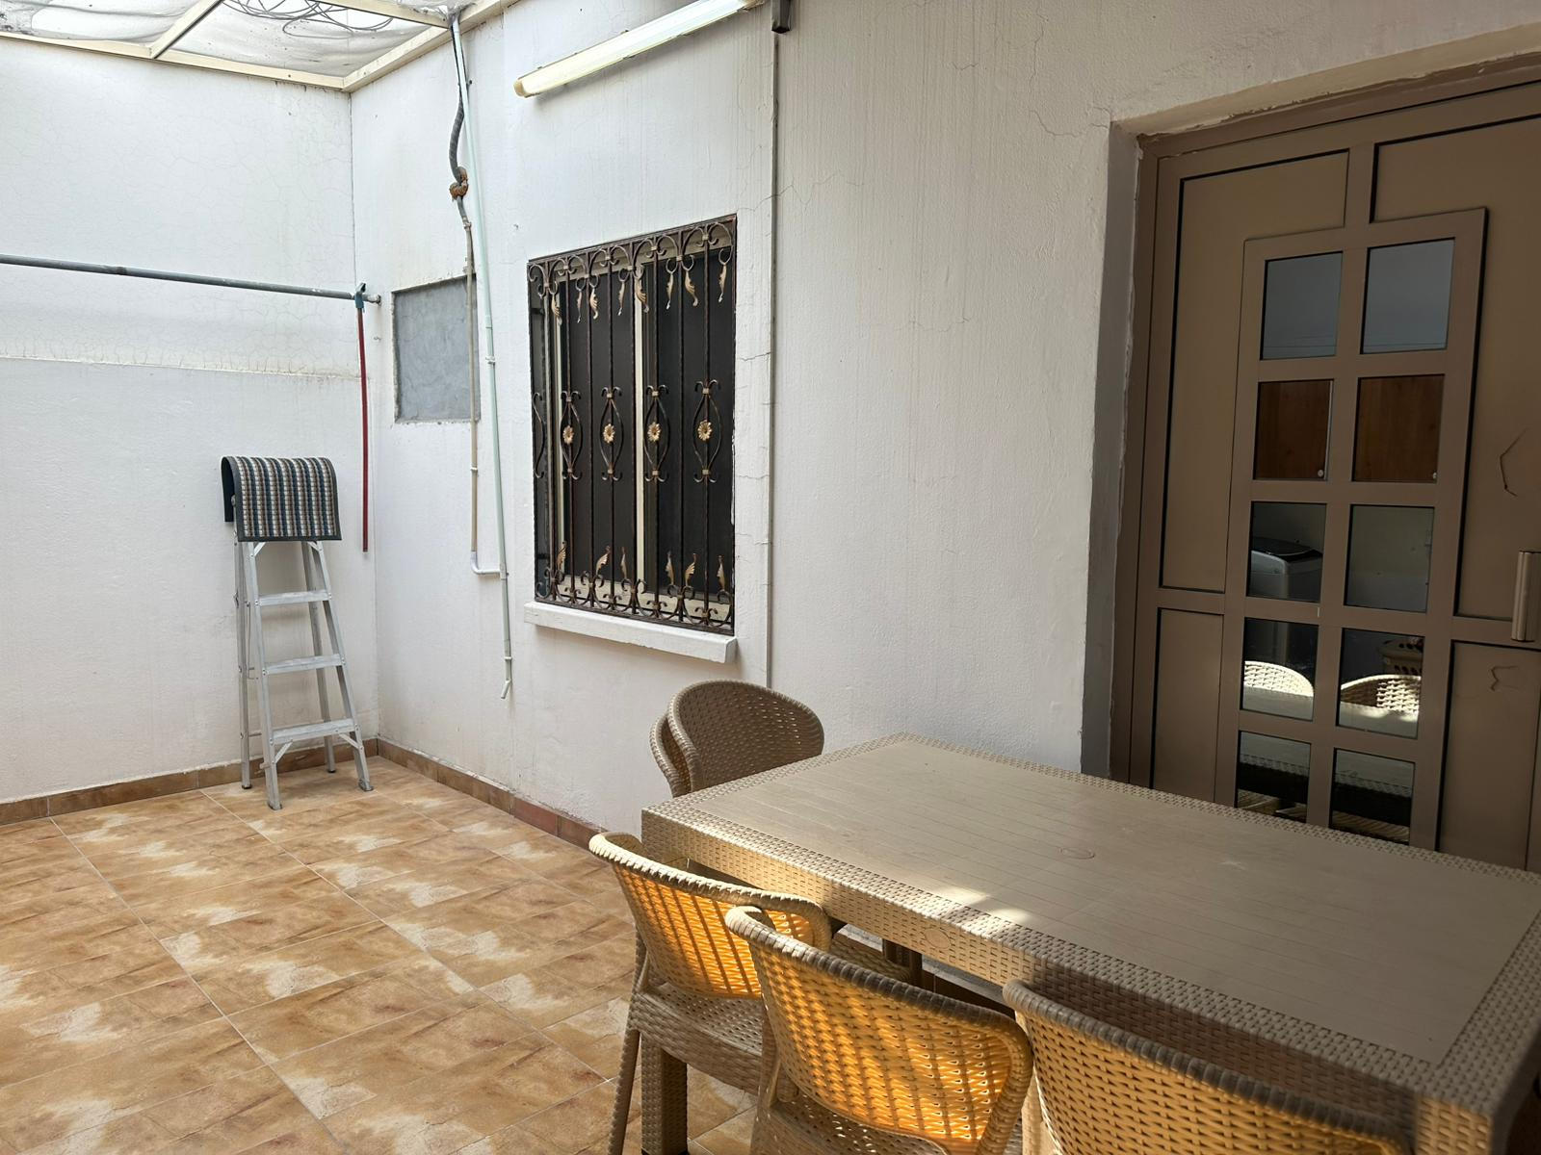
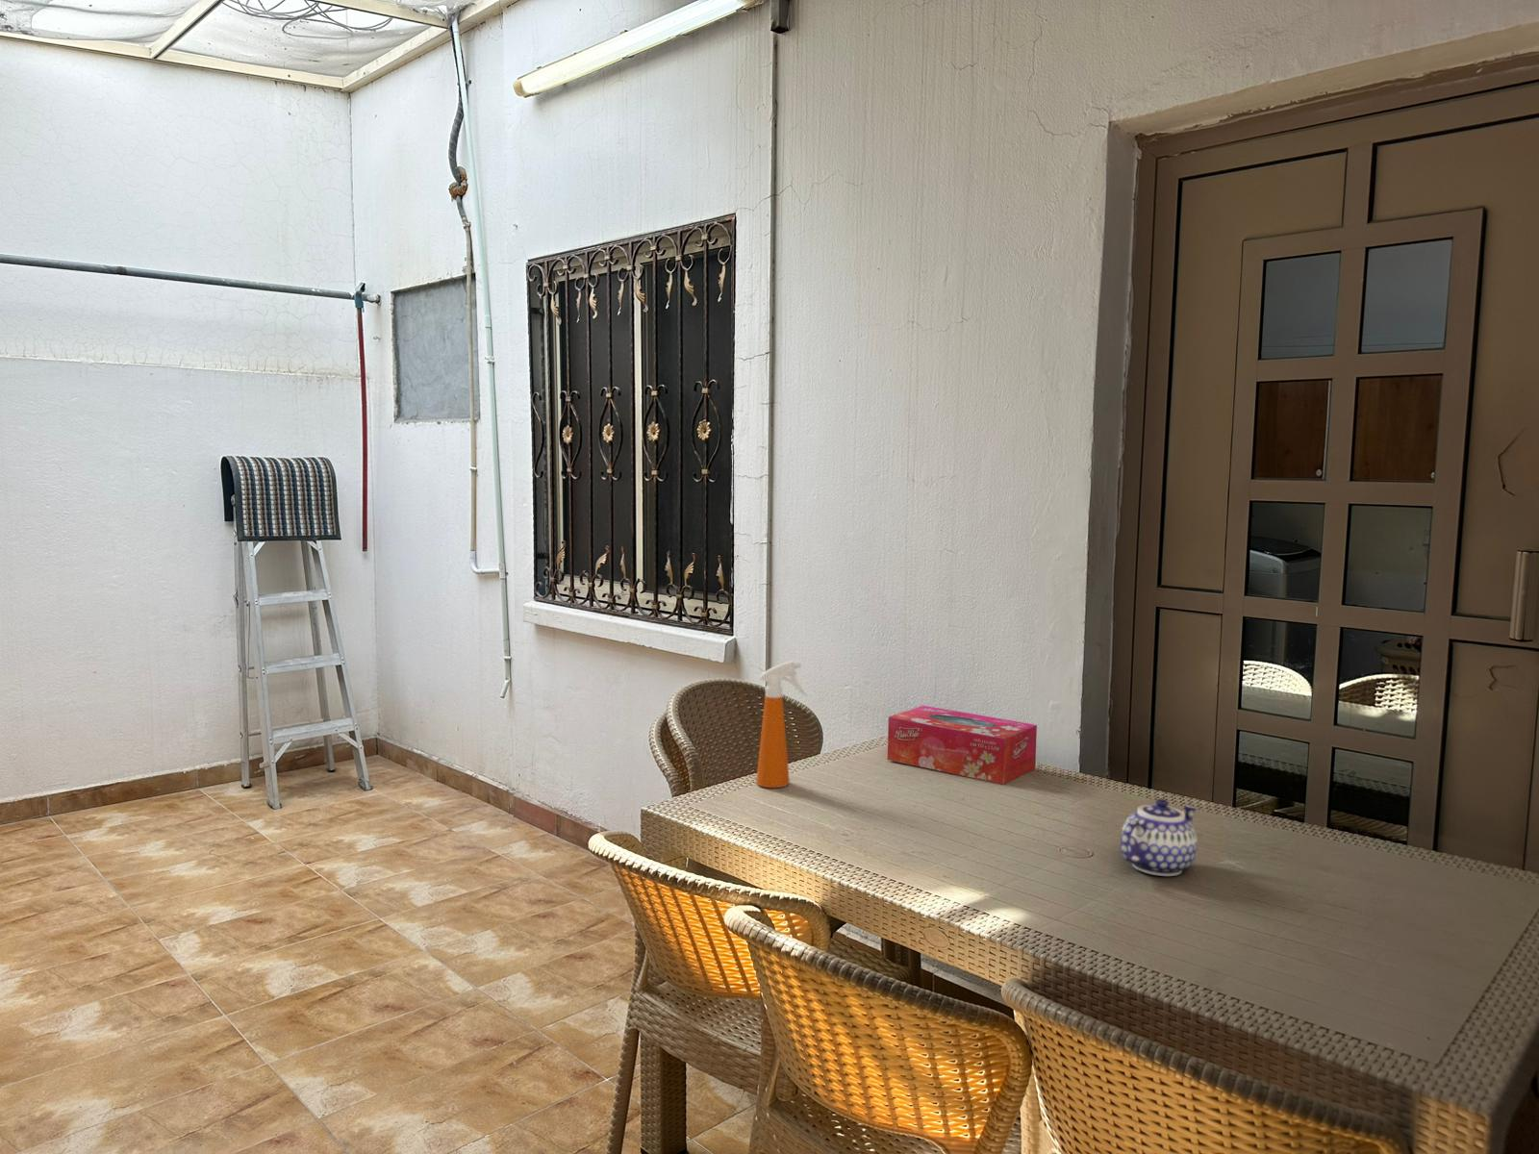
+ spray bottle [755,659,809,789]
+ tissue box [887,705,1037,785]
+ teapot [1120,798,1198,878]
